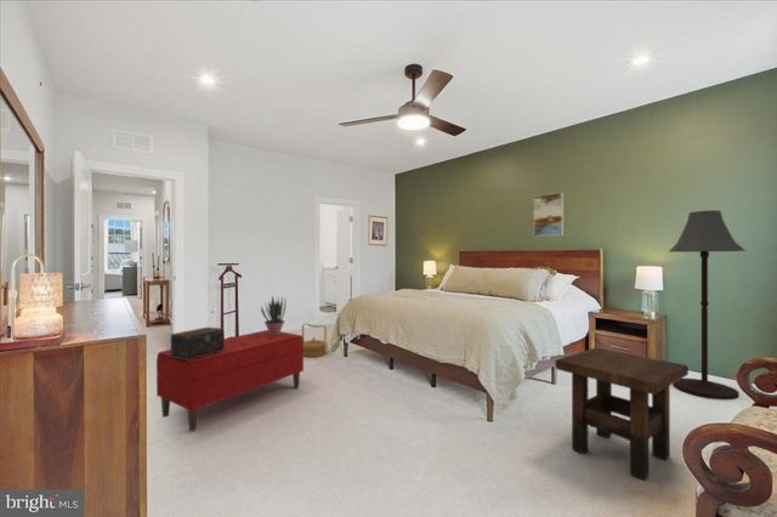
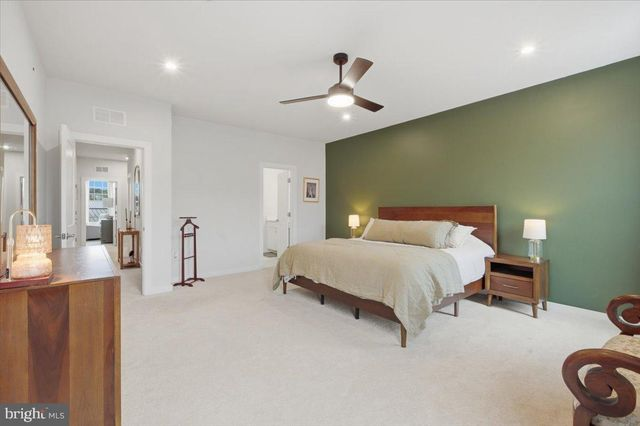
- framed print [533,192,565,238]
- side table [554,347,690,482]
- floor lamp [668,209,747,400]
- bench [155,329,305,432]
- potted plant [260,295,288,335]
- basket [301,323,329,358]
- decorative box [170,326,225,360]
